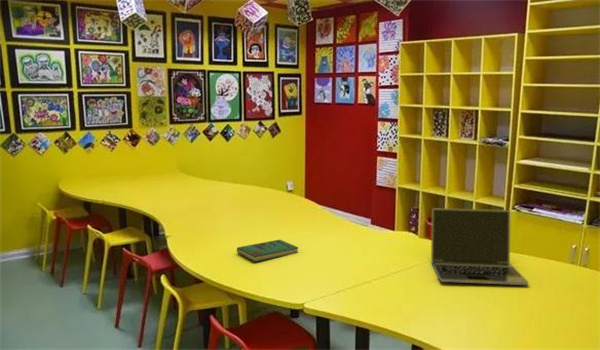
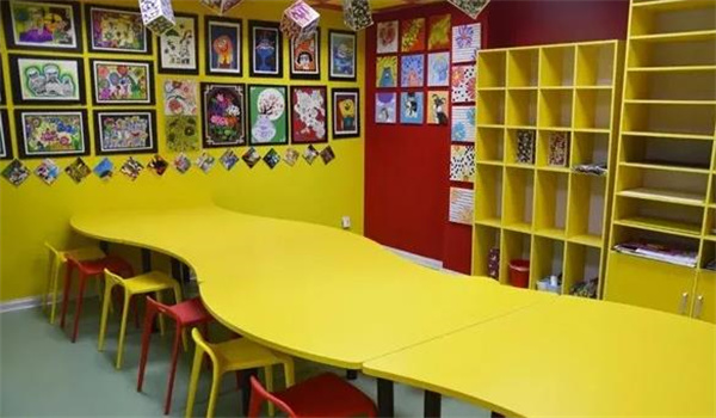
- book [236,239,299,263]
- laptop [430,207,529,286]
